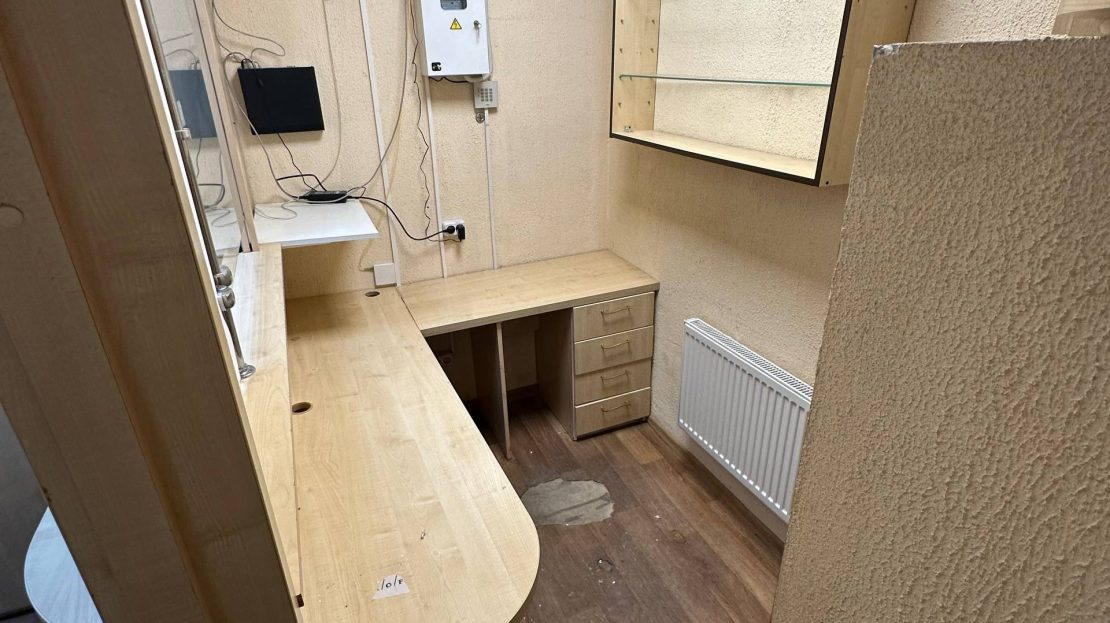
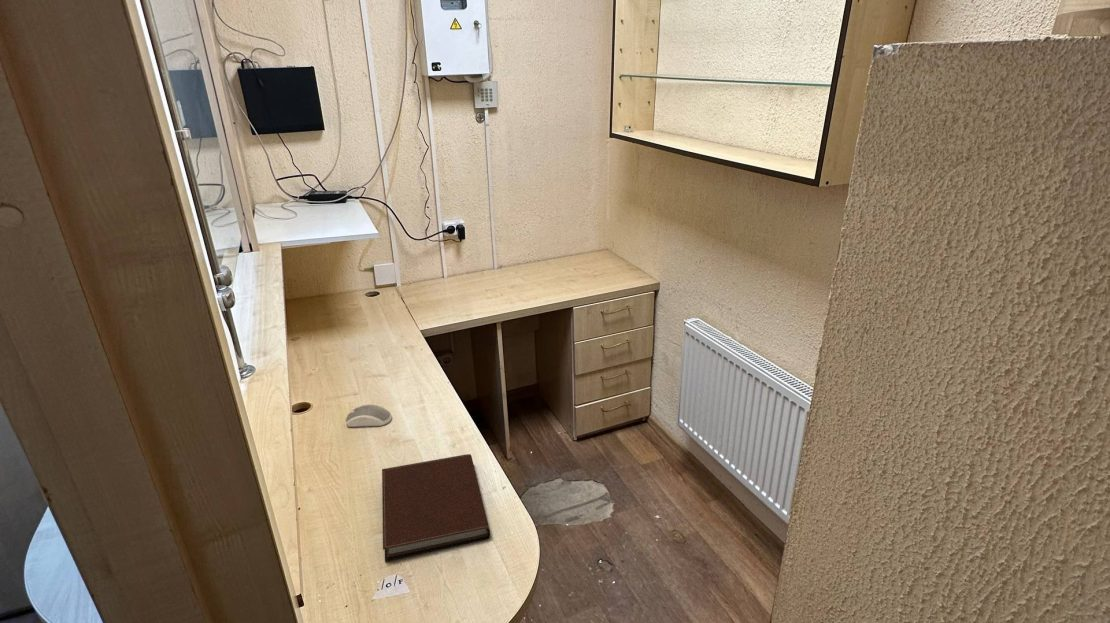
+ computer mouse [345,404,393,428]
+ notebook [381,453,491,562]
